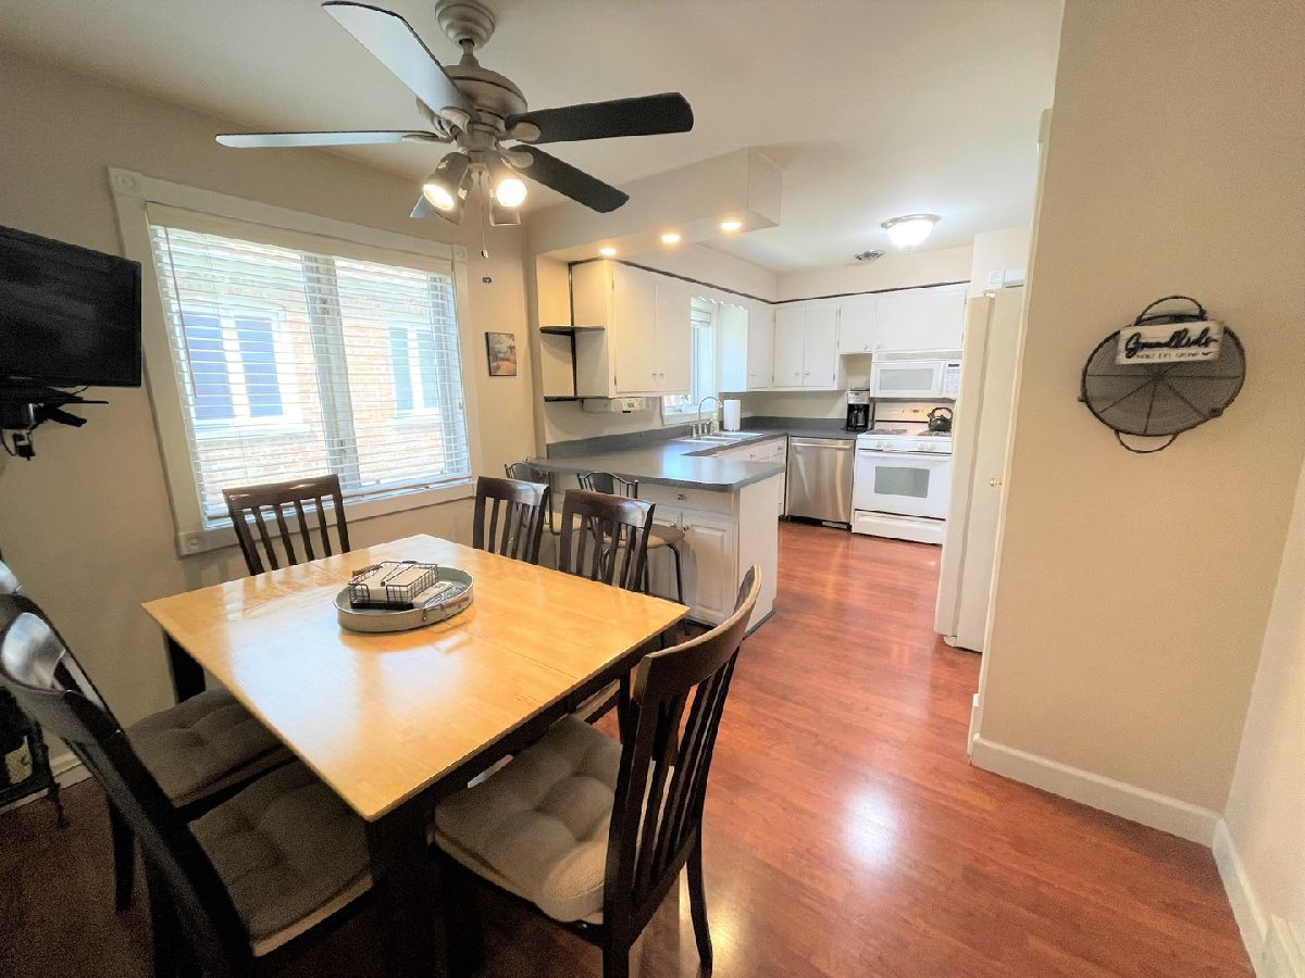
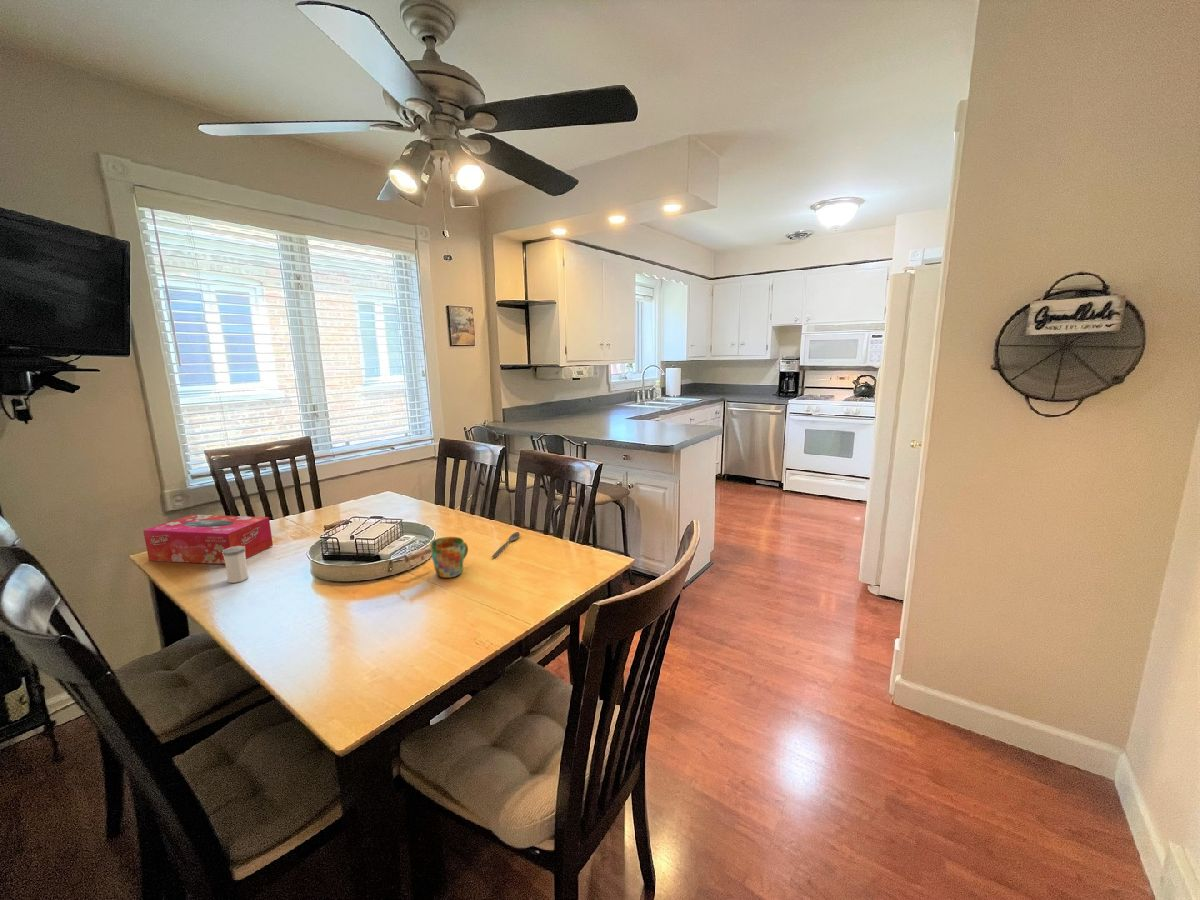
+ spoon [491,531,521,558]
+ mug [430,536,469,579]
+ salt shaker [222,546,249,584]
+ tissue box [142,514,274,565]
